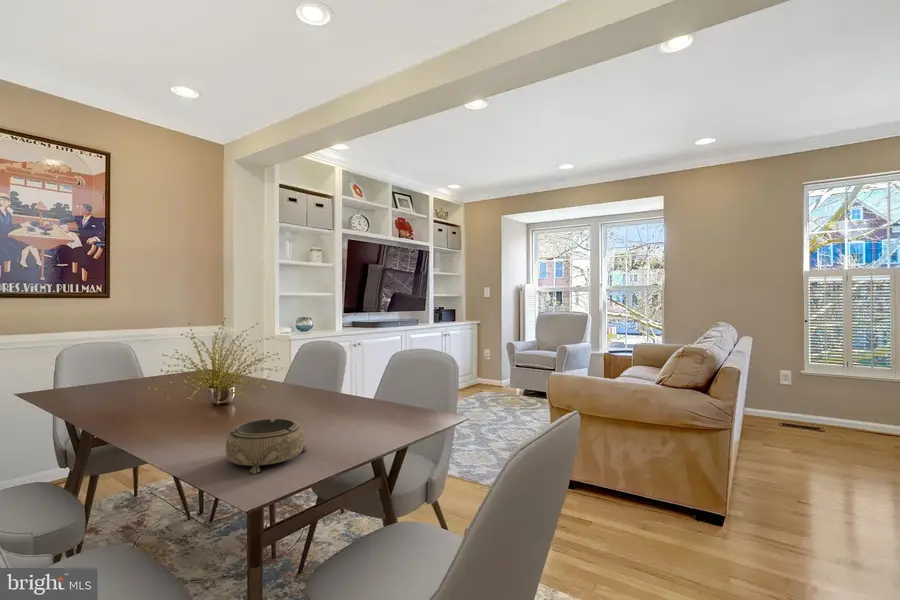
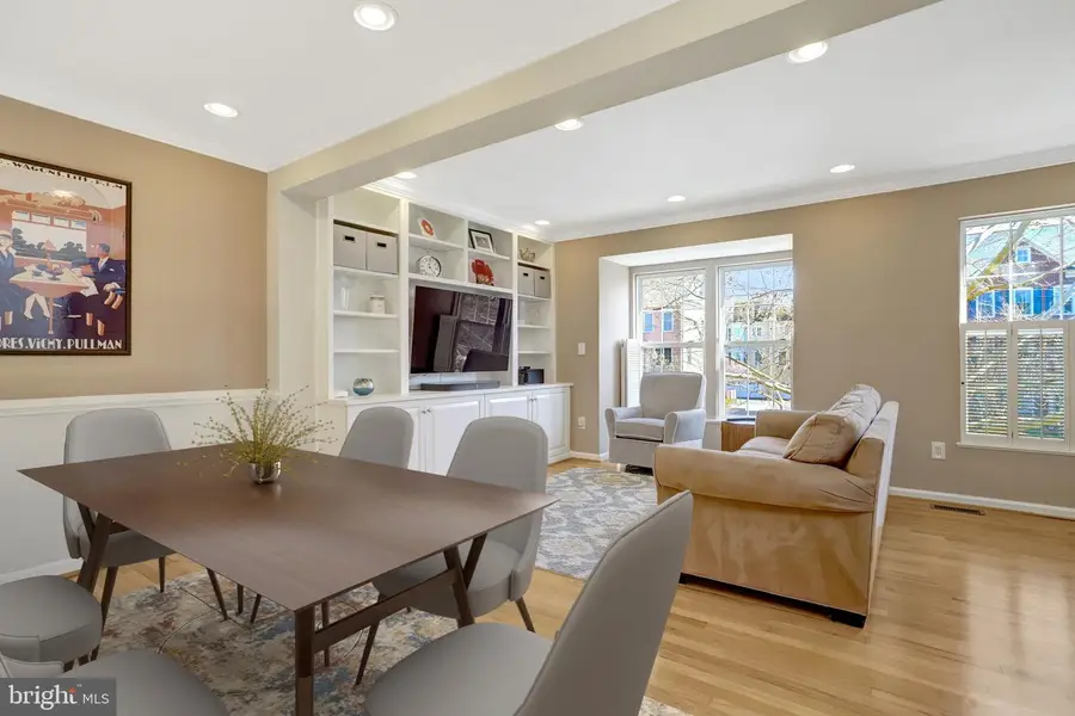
- decorative bowl [225,418,308,475]
